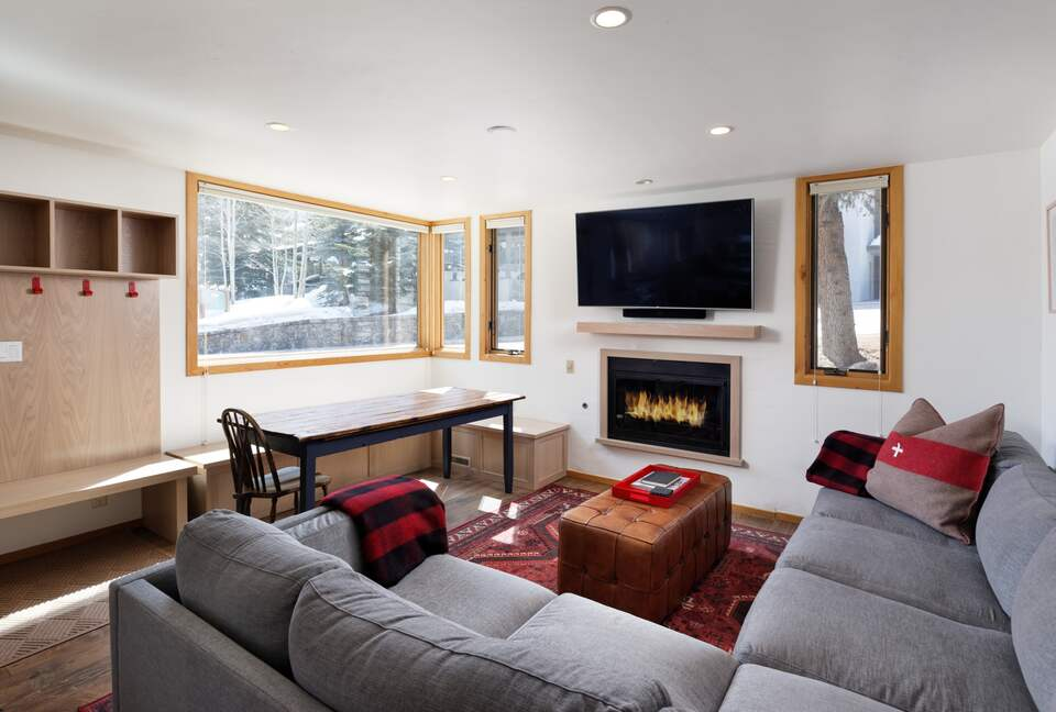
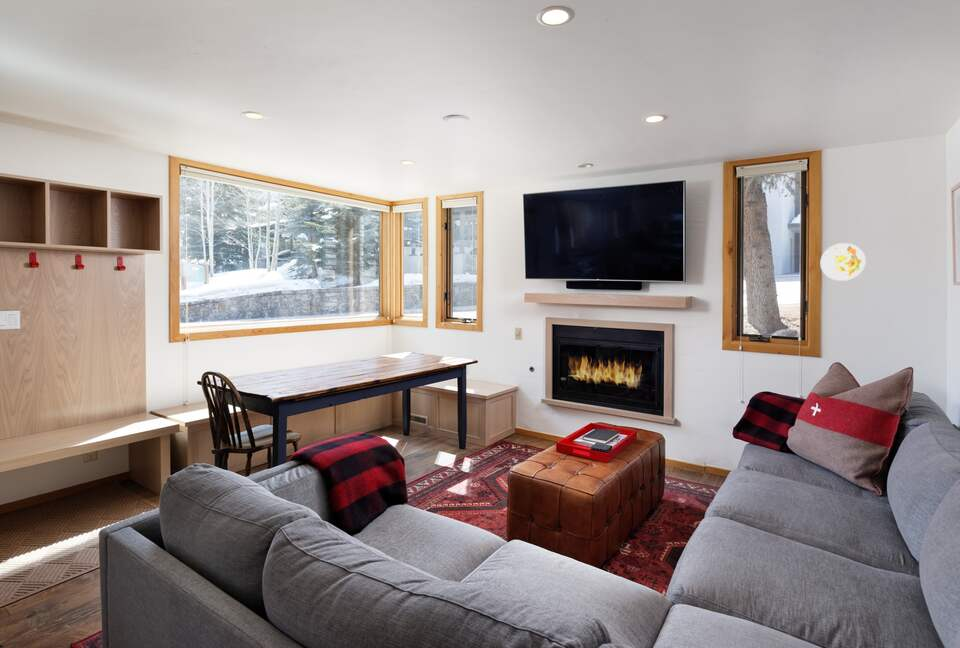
+ decorative plate [819,242,867,282]
